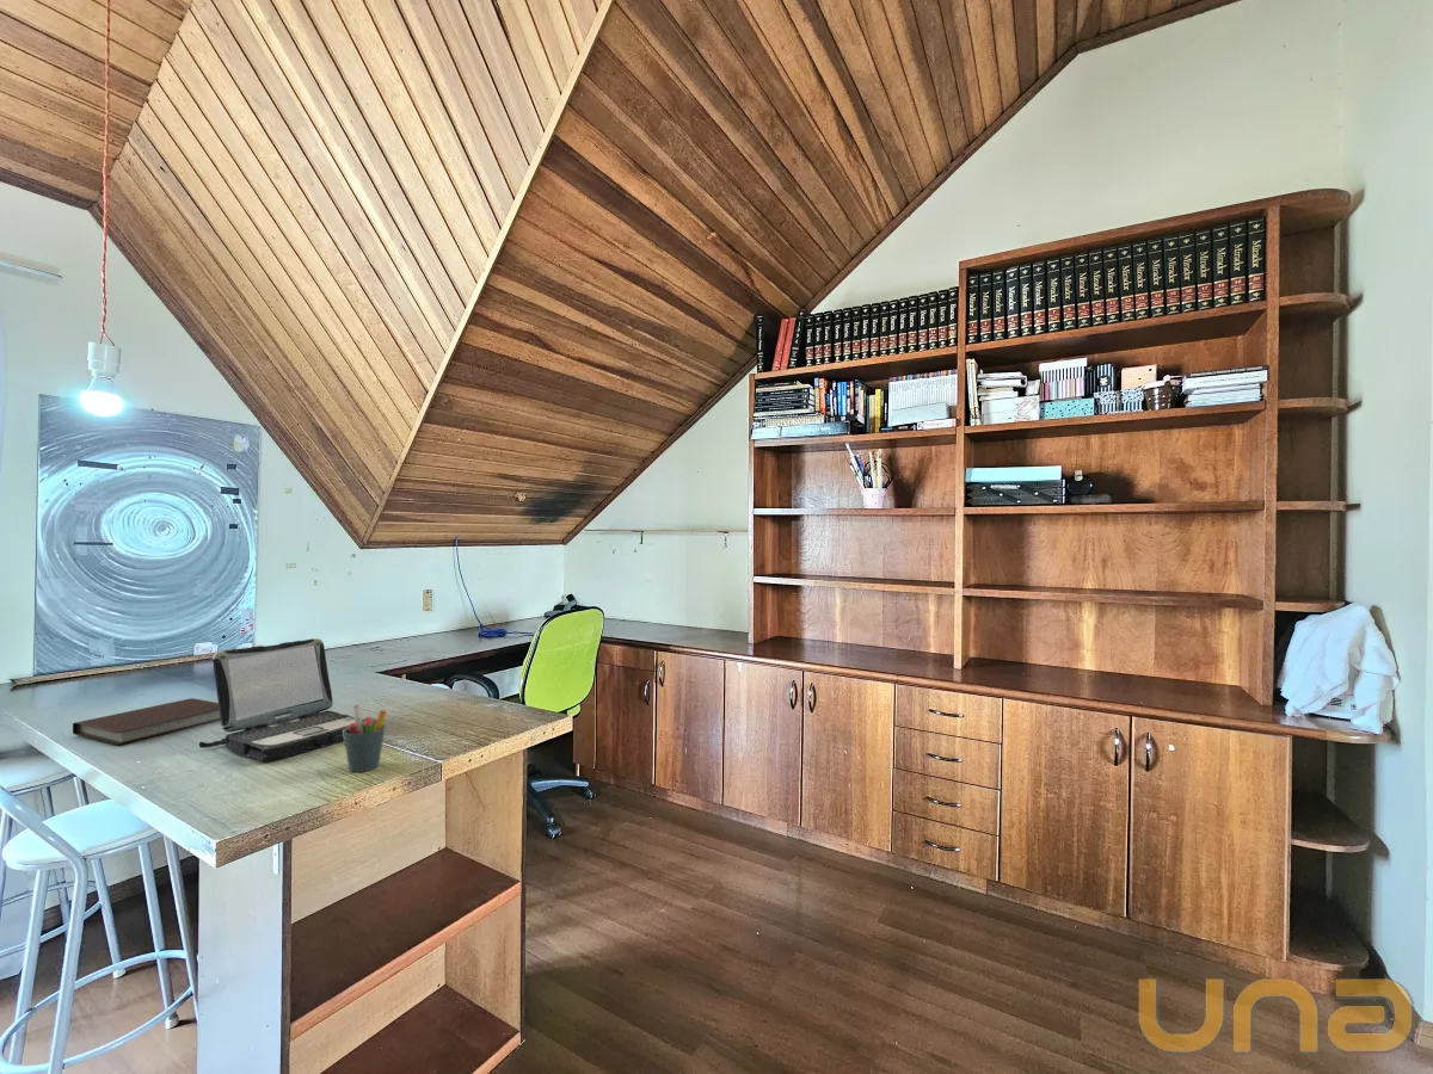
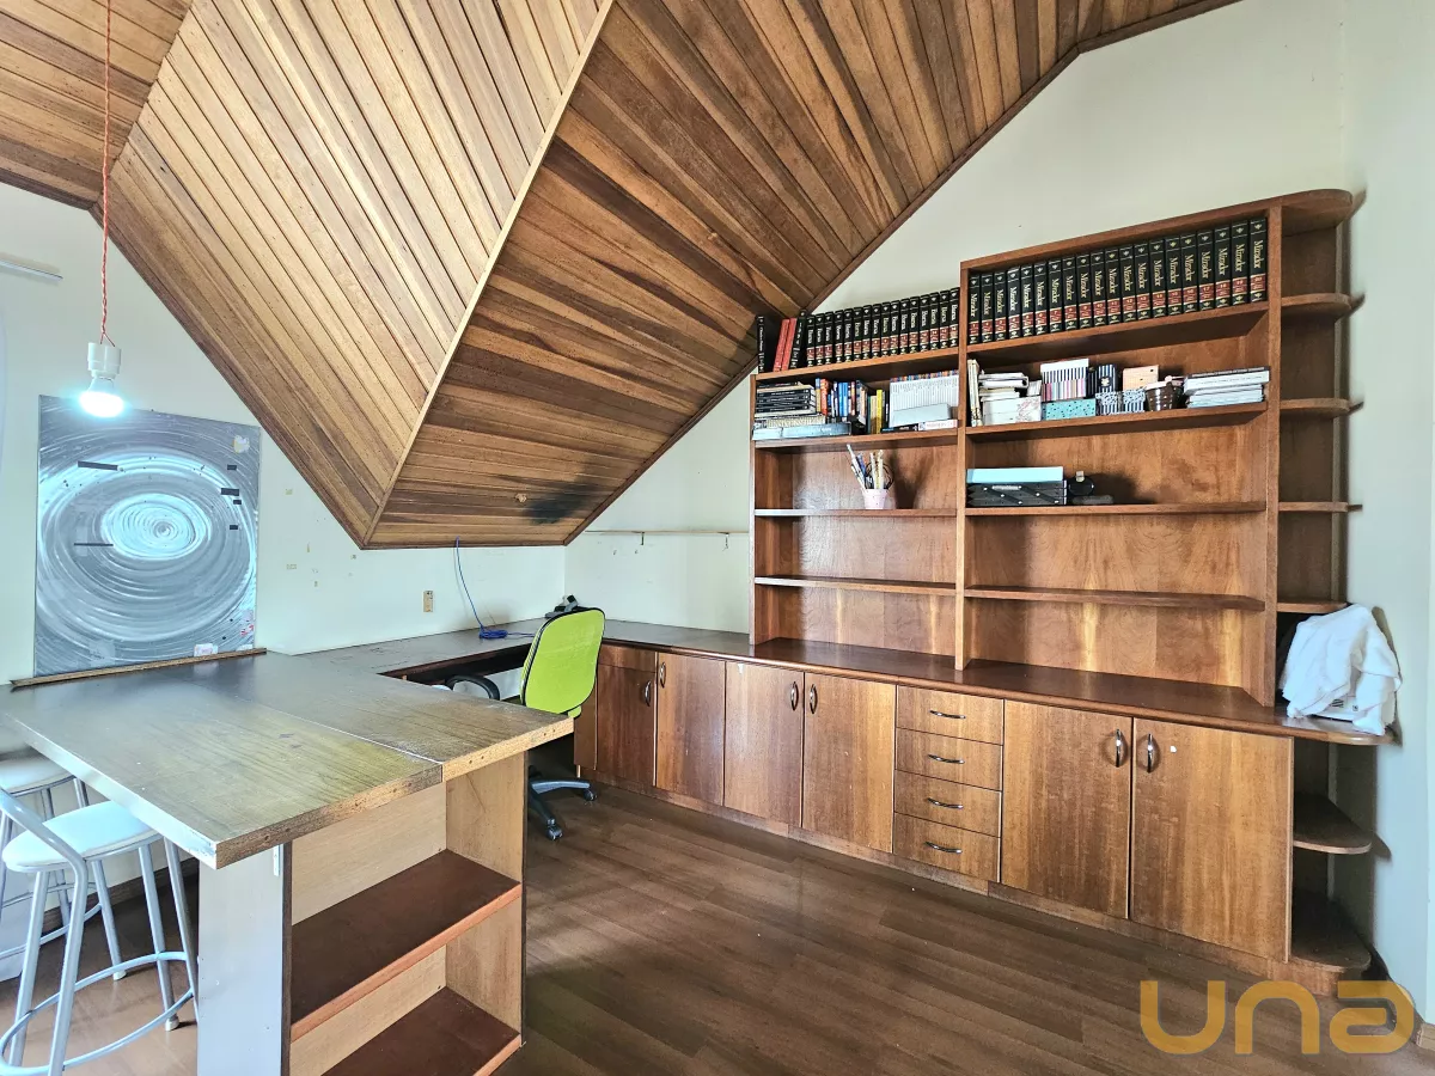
- laptop [198,637,365,763]
- notebook [72,697,221,746]
- pen holder [343,703,388,773]
